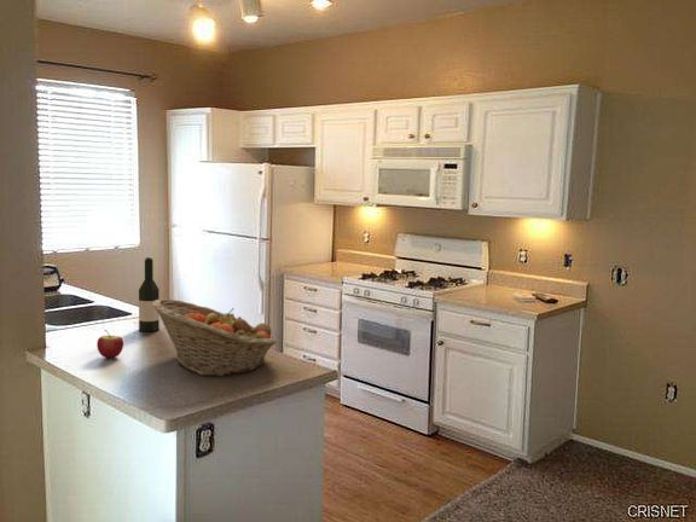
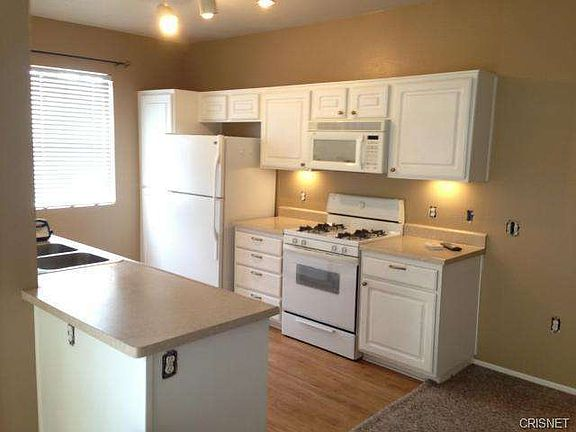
- fruit basket [152,297,278,377]
- apple [95,329,124,359]
- wine bottle [138,256,161,332]
